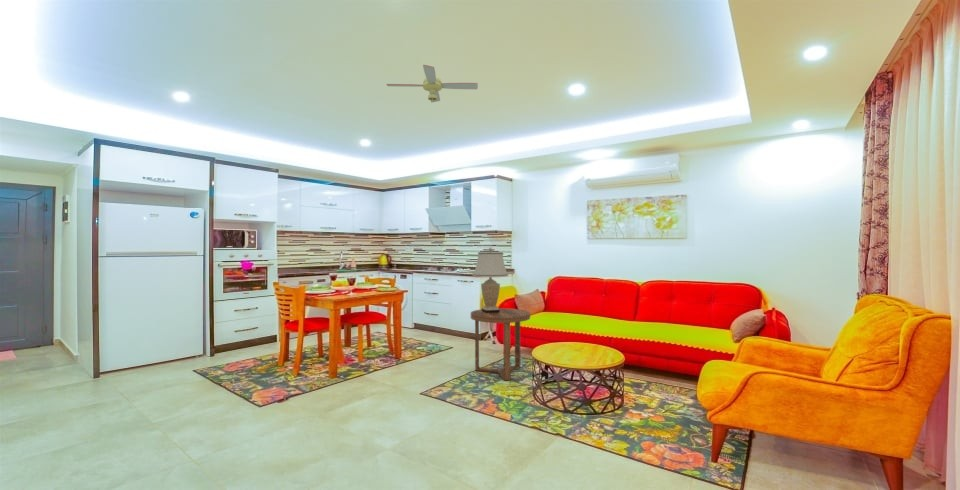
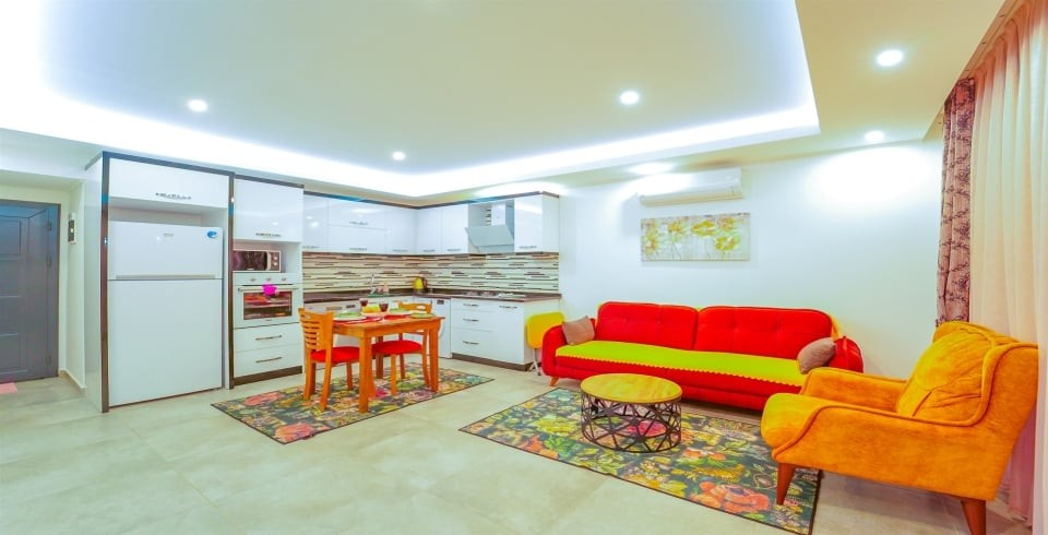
- ceiling fan [385,64,479,103]
- table lamp [472,247,509,313]
- side table [470,307,531,381]
